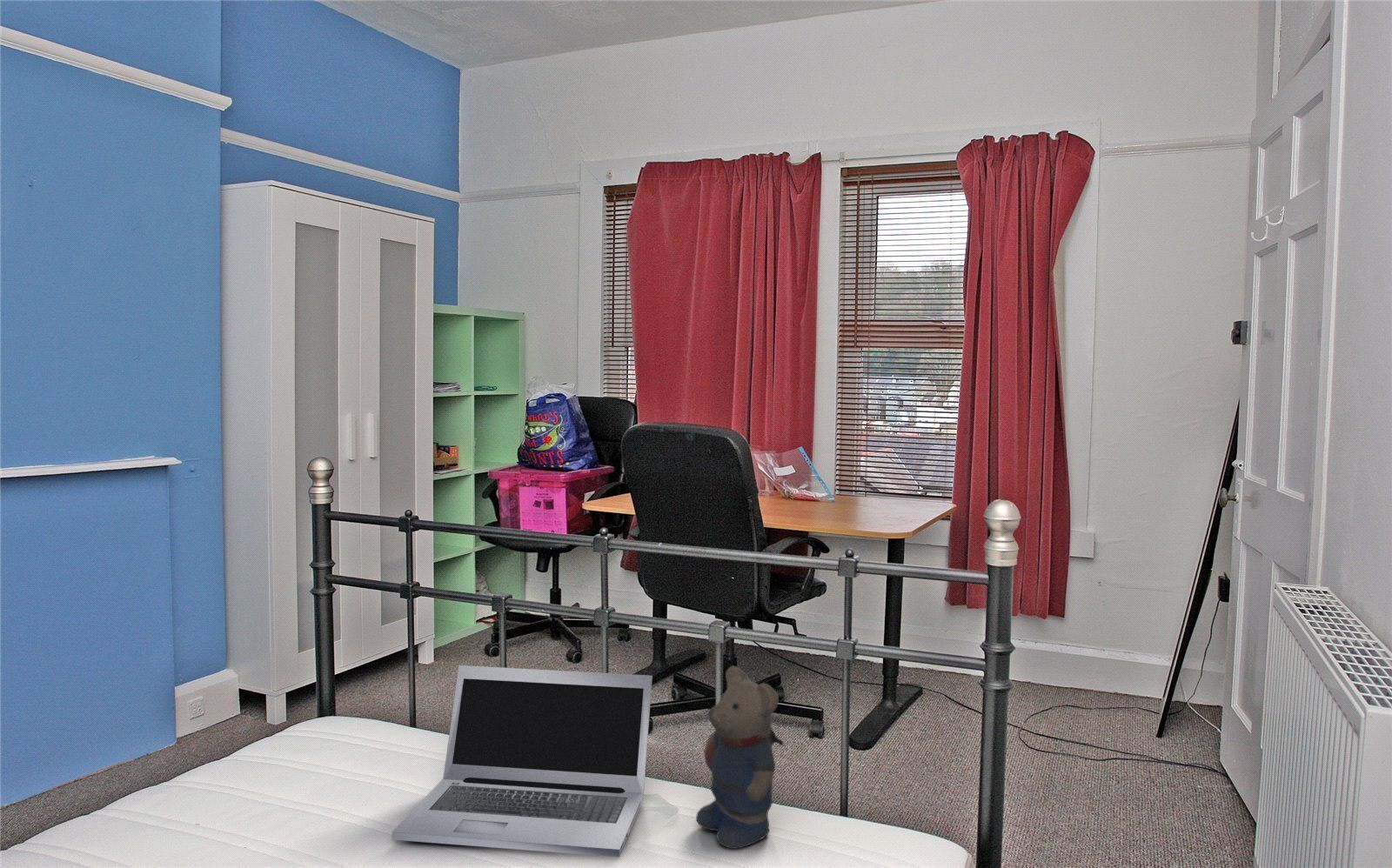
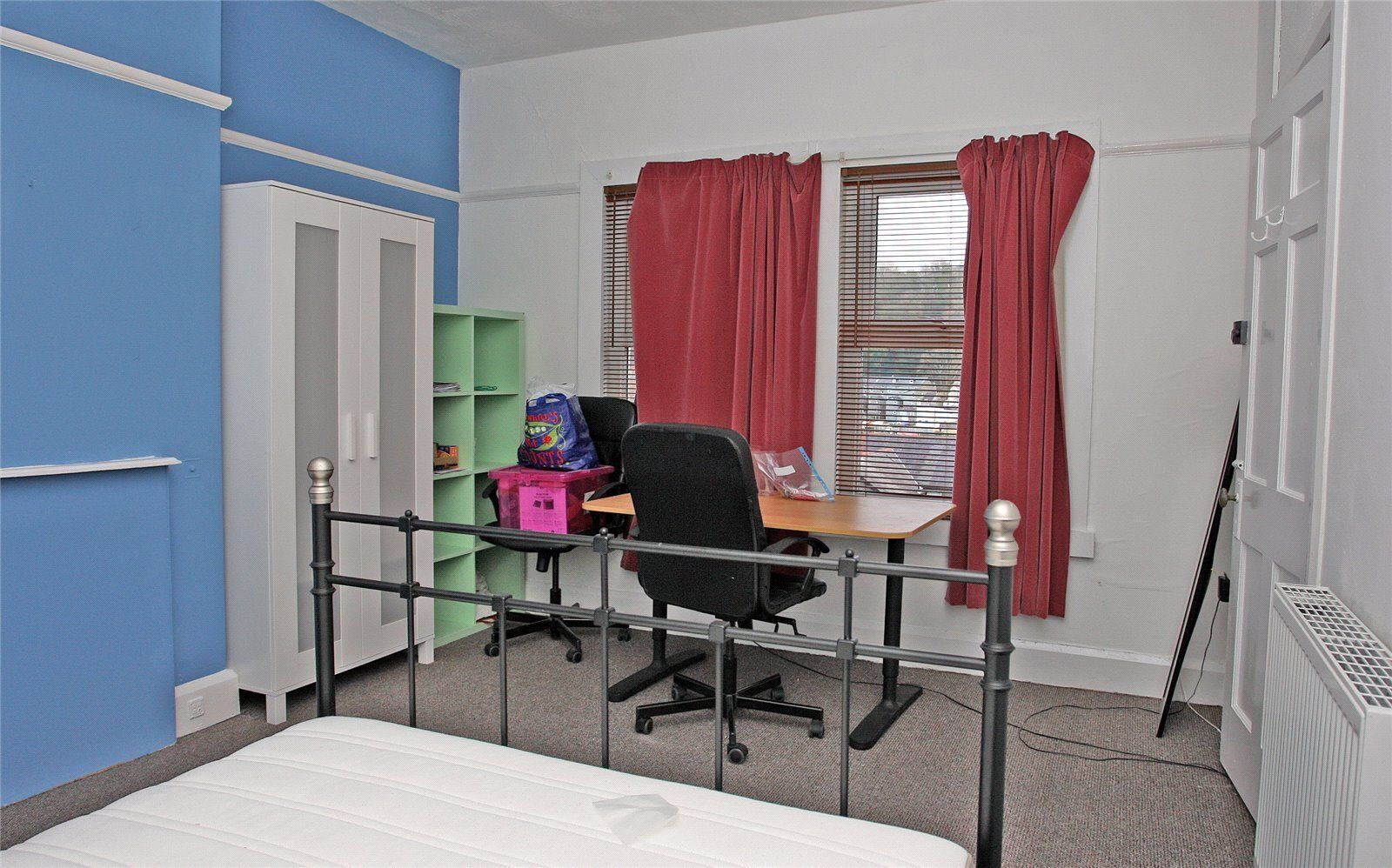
- laptop [391,664,653,858]
- teddy bear [695,665,784,850]
